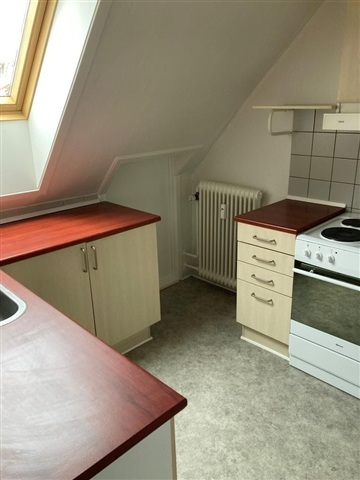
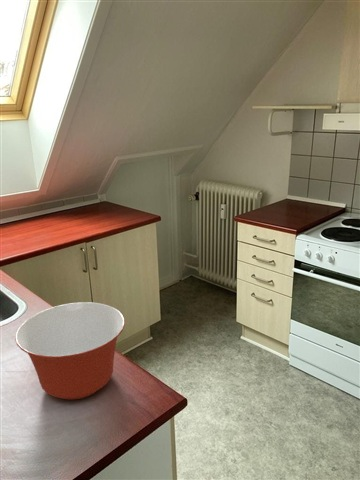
+ mixing bowl [14,301,126,400]
